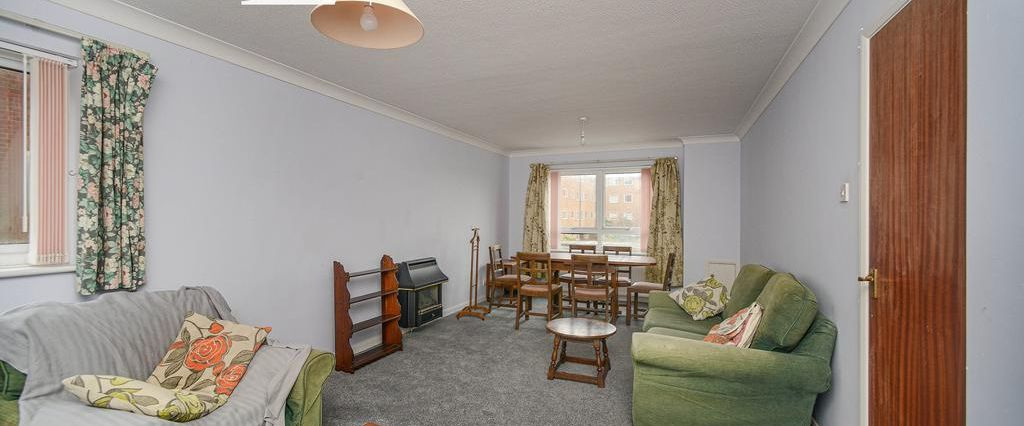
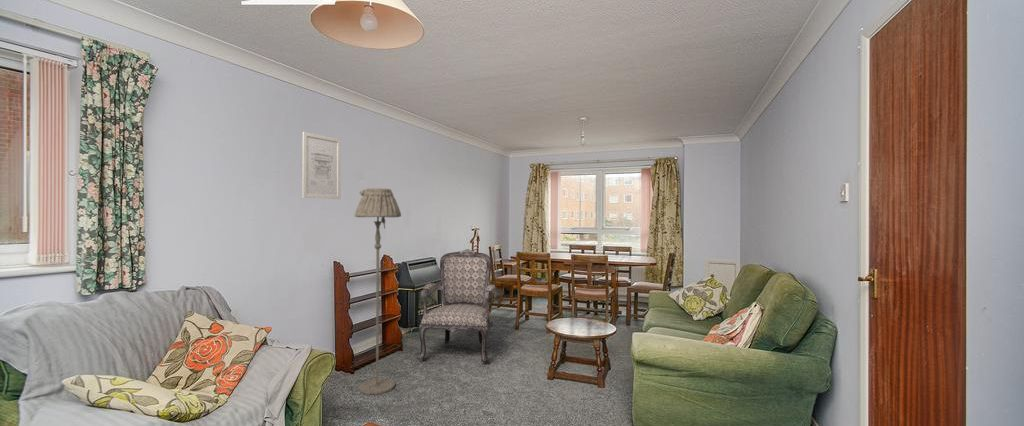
+ wall art [301,131,342,200]
+ armchair [416,248,497,365]
+ floor lamp [353,187,402,396]
